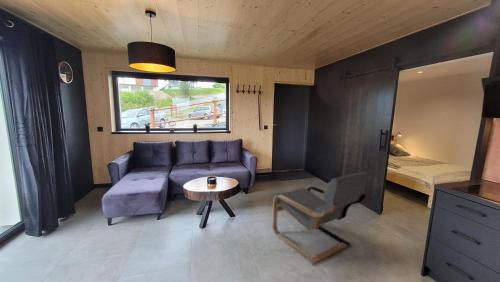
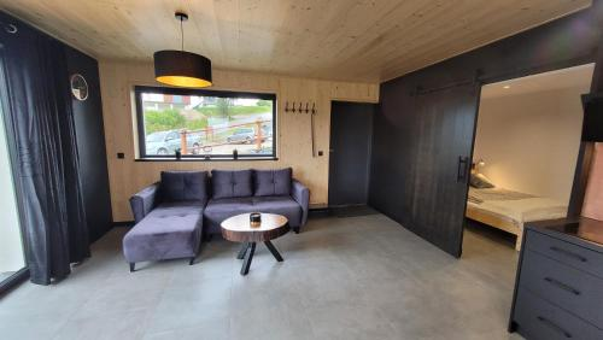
- armchair [271,171,370,266]
